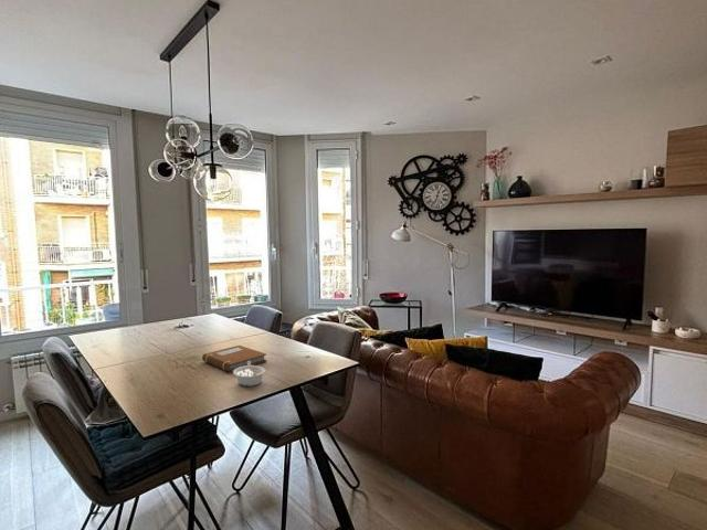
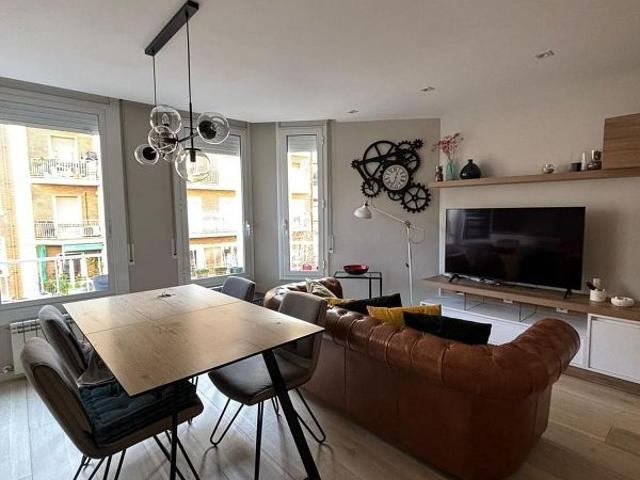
- notebook [201,344,267,373]
- legume [232,361,266,388]
